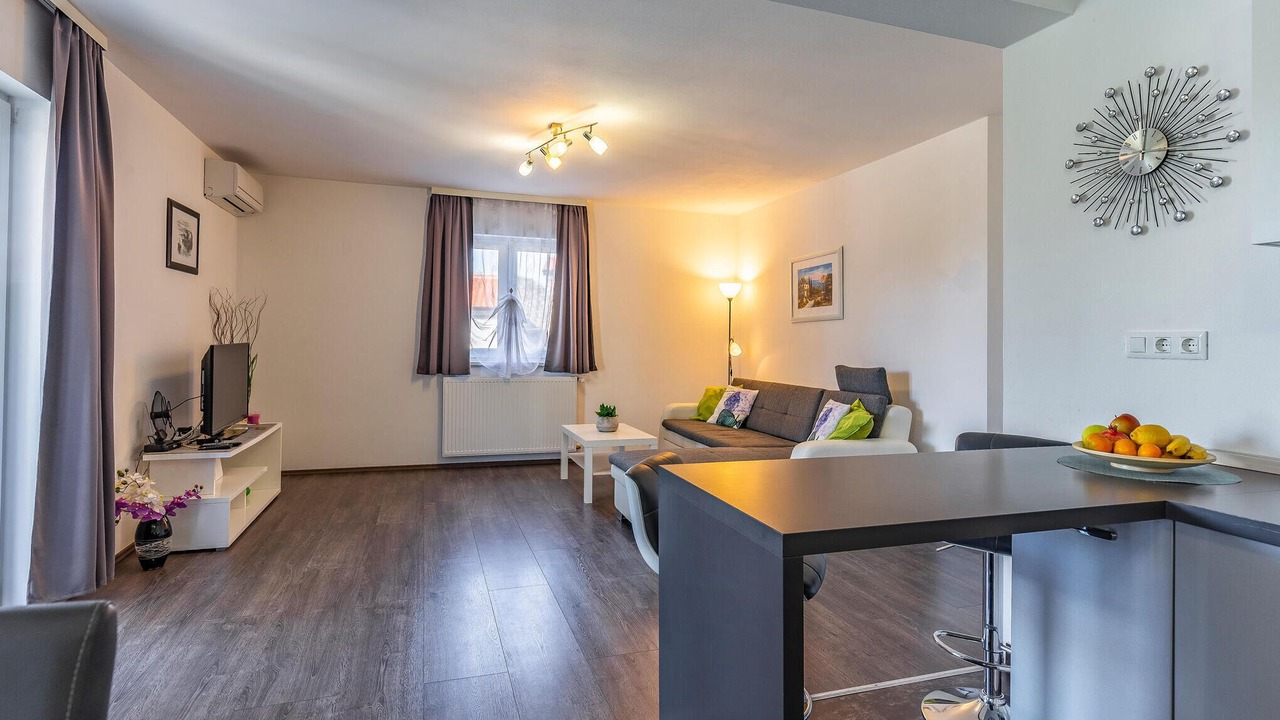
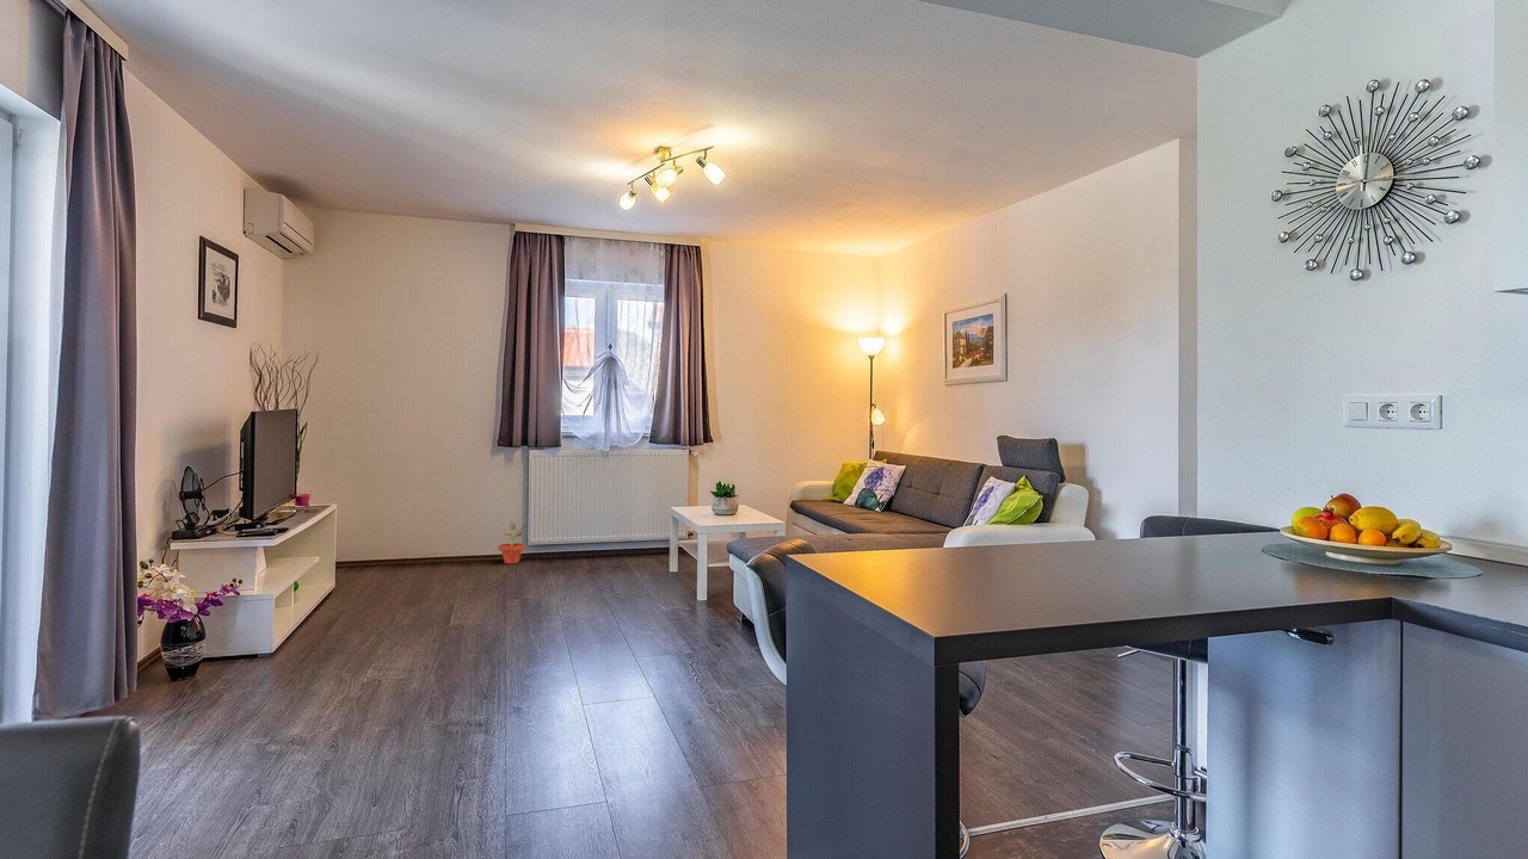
+ potted plant [497,520,526,564]
